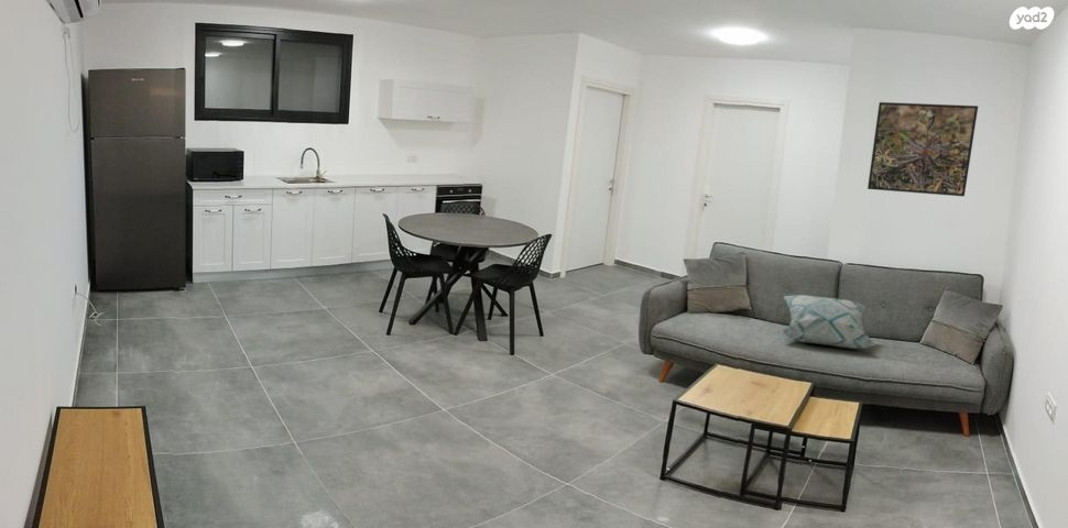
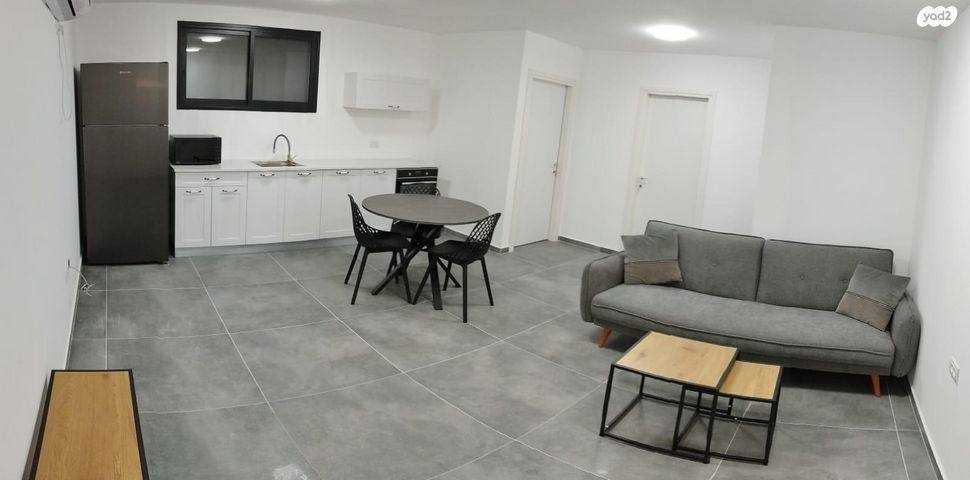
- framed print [867,101,979,198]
- decorative pillow [781,294,876,350]
